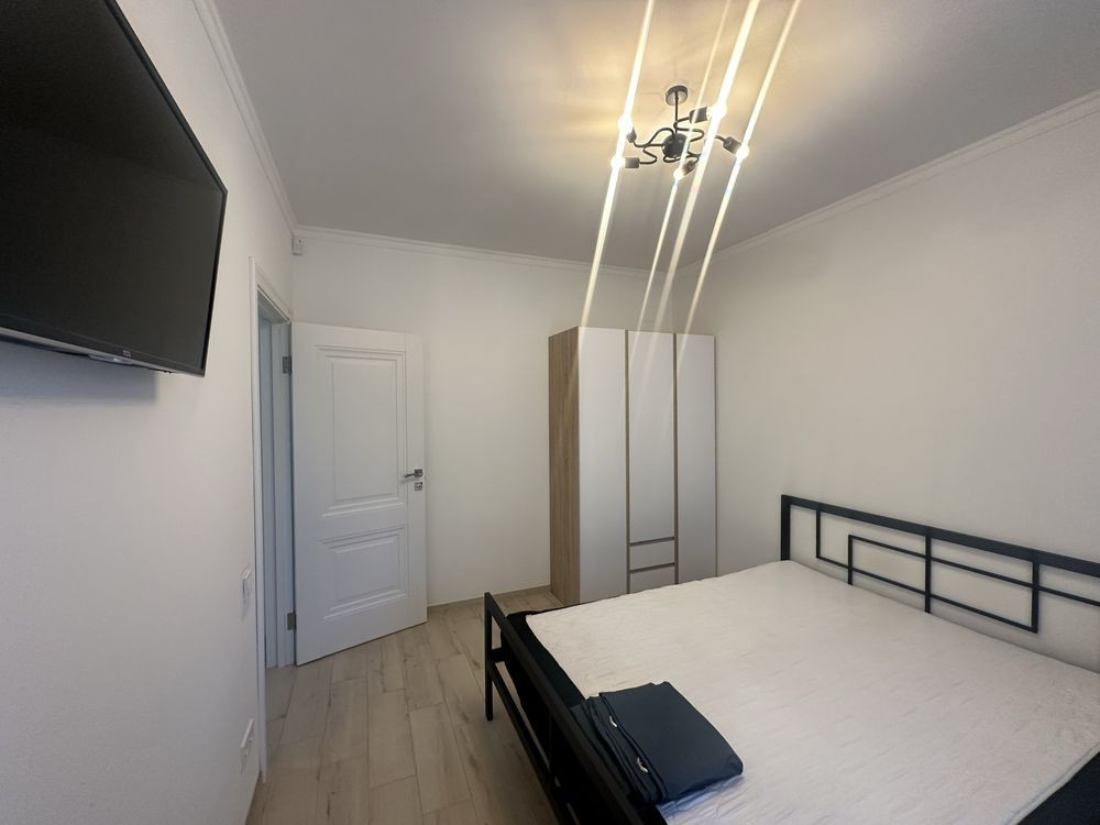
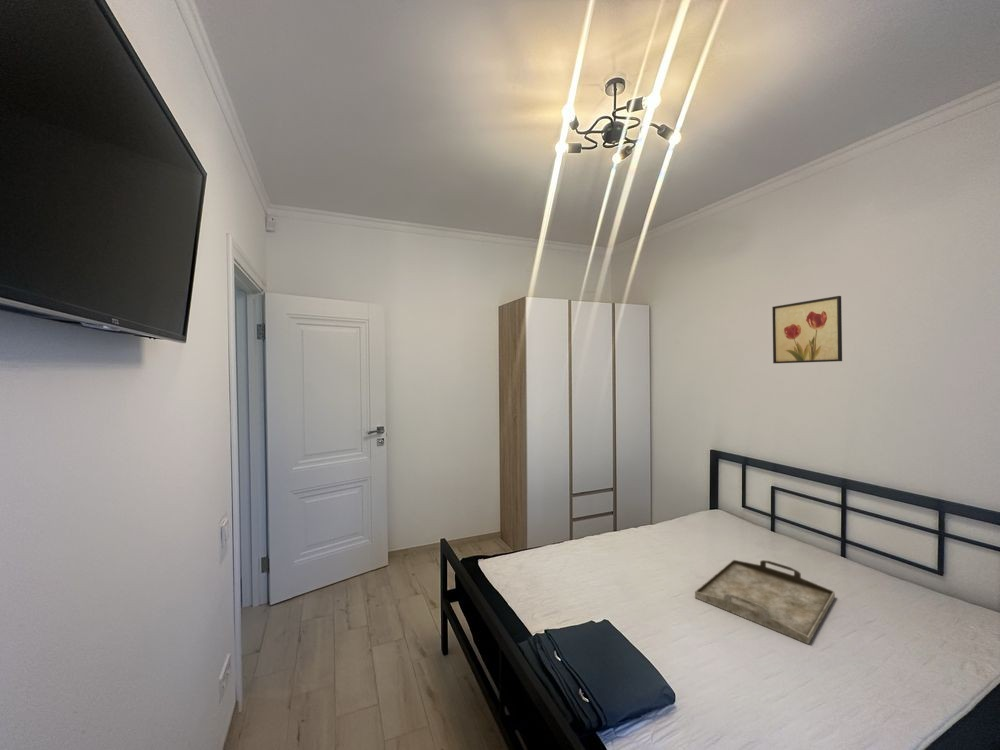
+ wall art [771,295,843,364]
+ serving tray [694,559,836,645]
